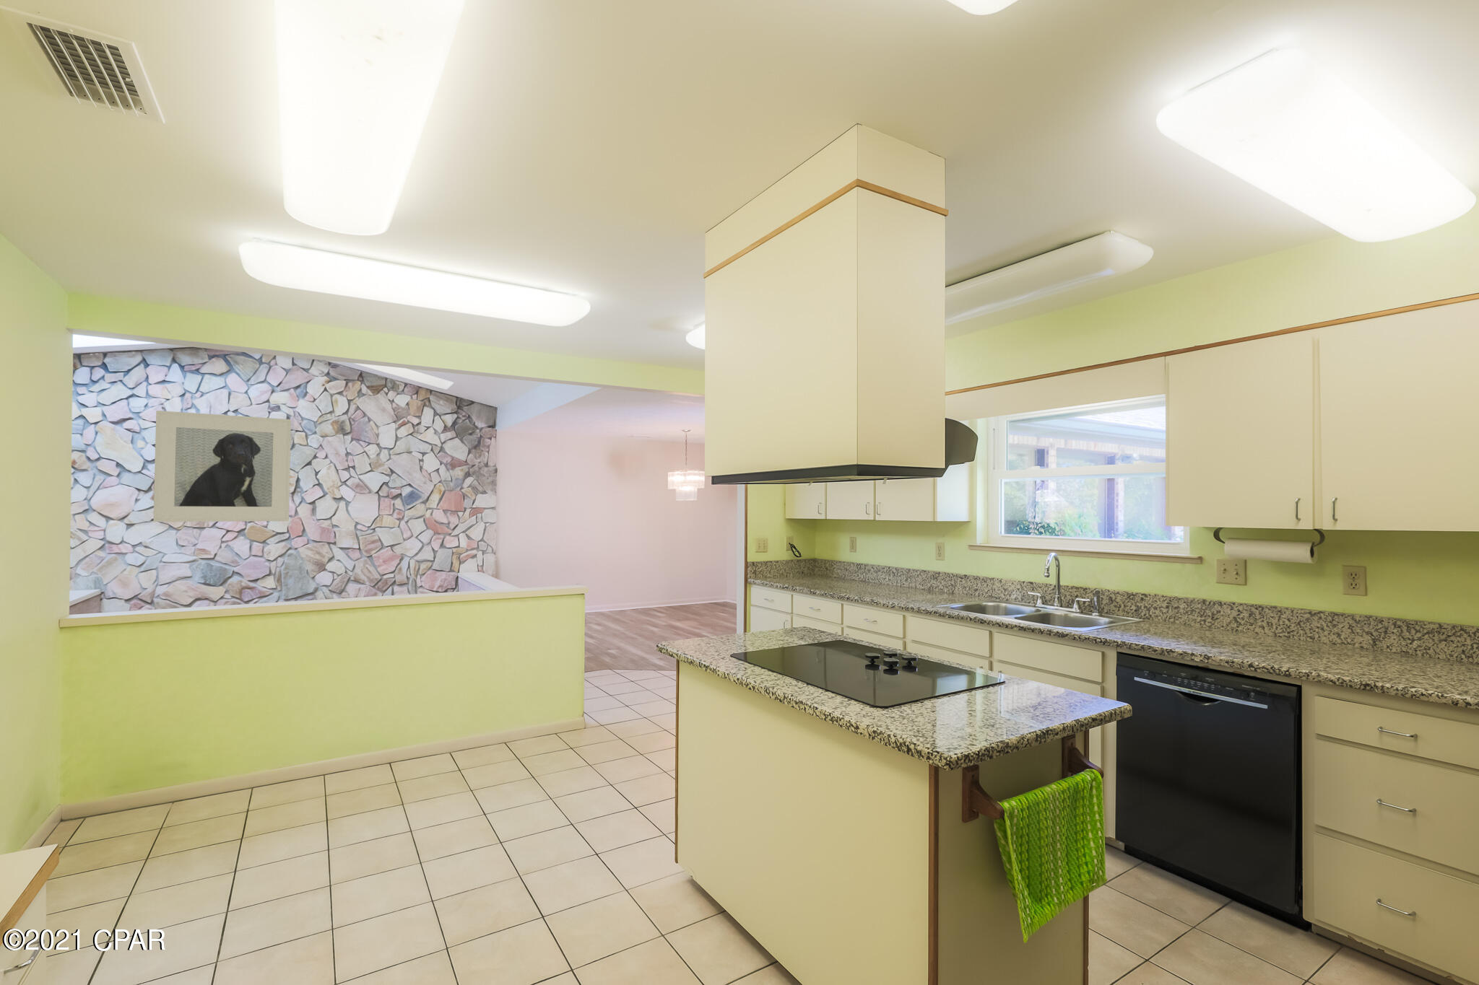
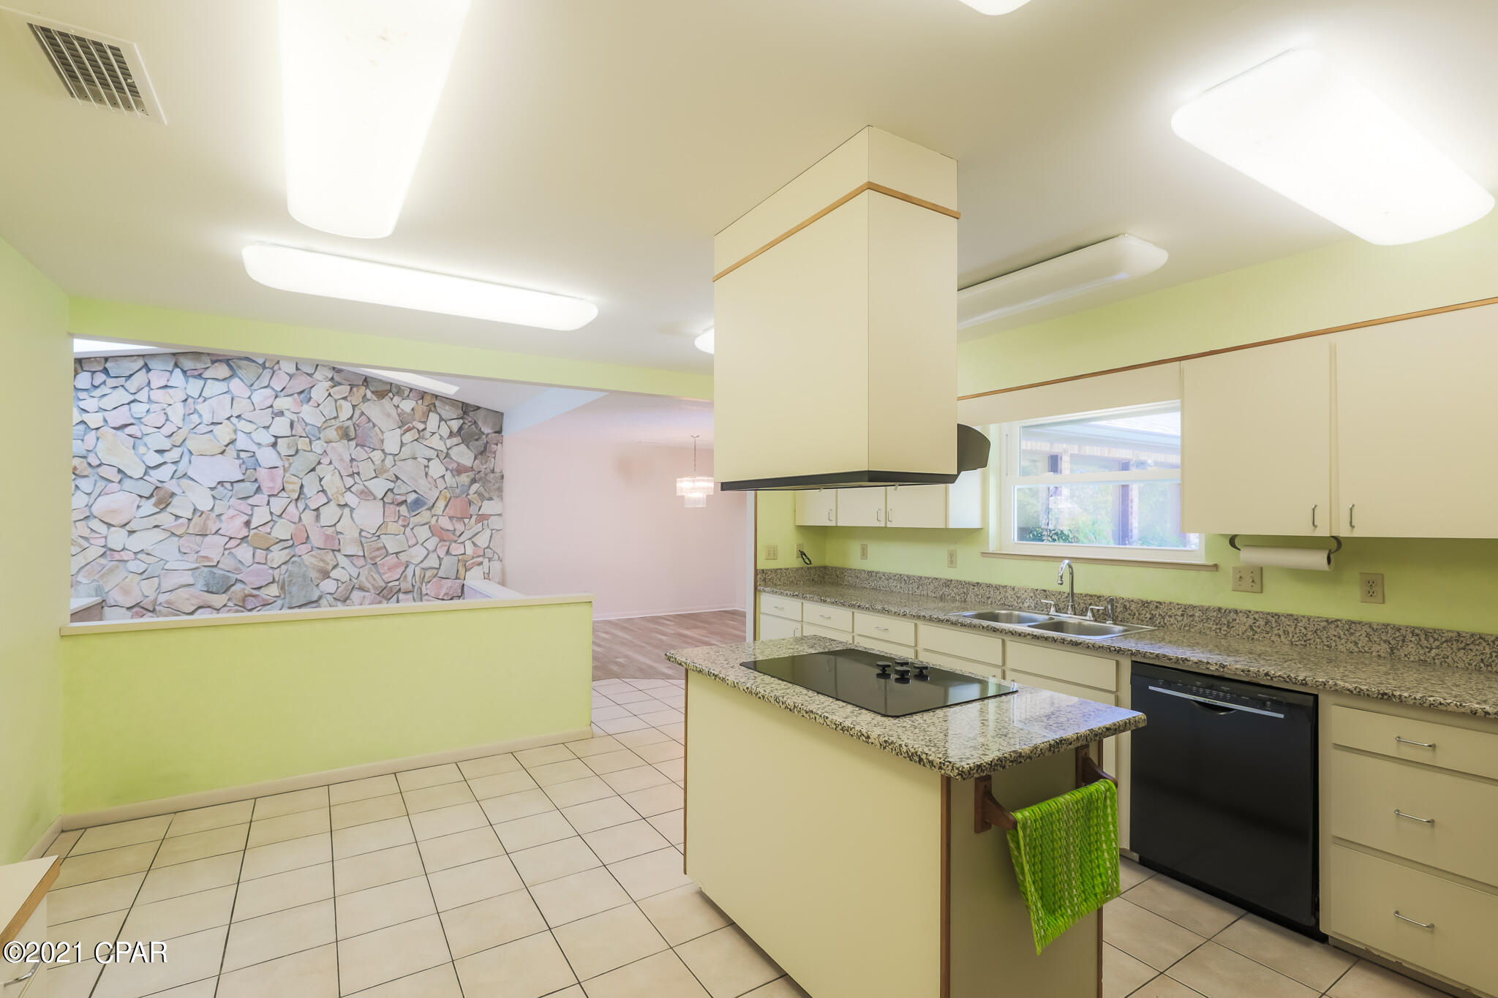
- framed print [153,410,291,522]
